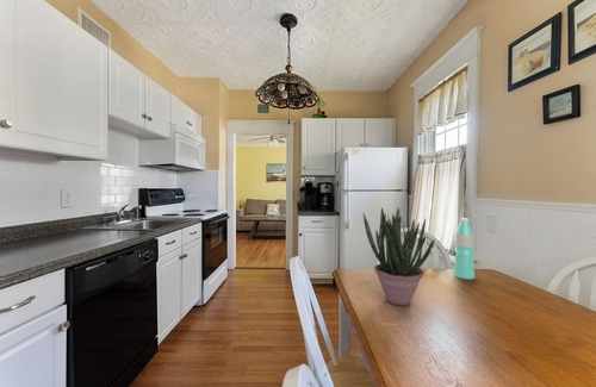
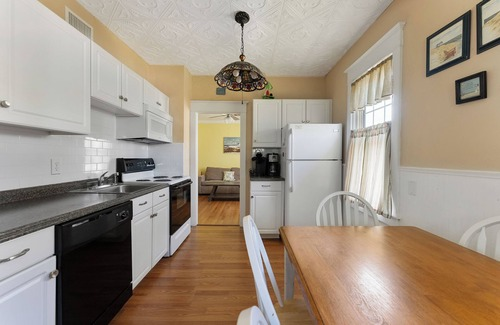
- water bottle [453,217,476,280]
- potted plant [362,206,436,307]
